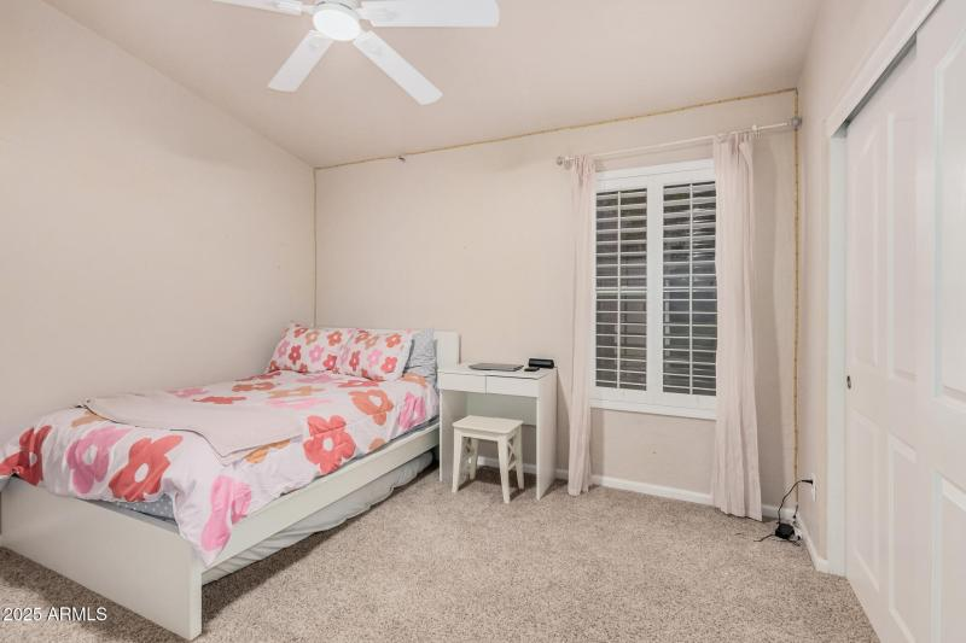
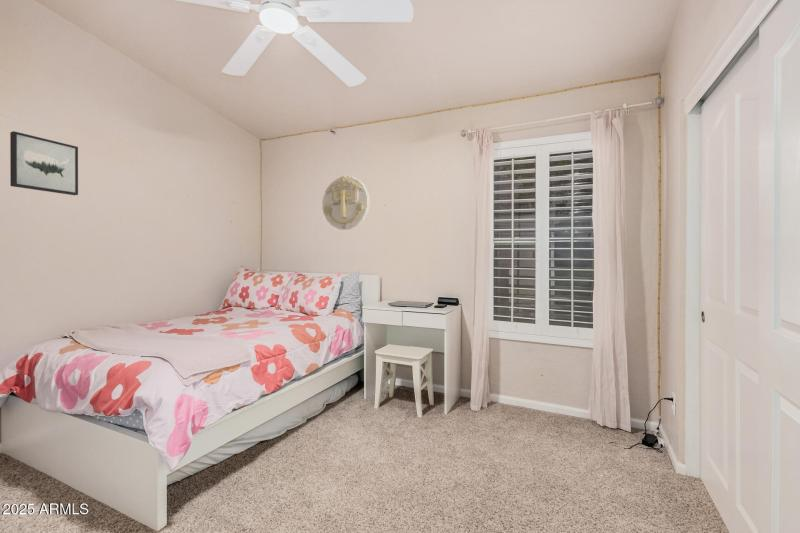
+ wall decoration [322,175,370,231]
+ wall art [9,130,79,196]
